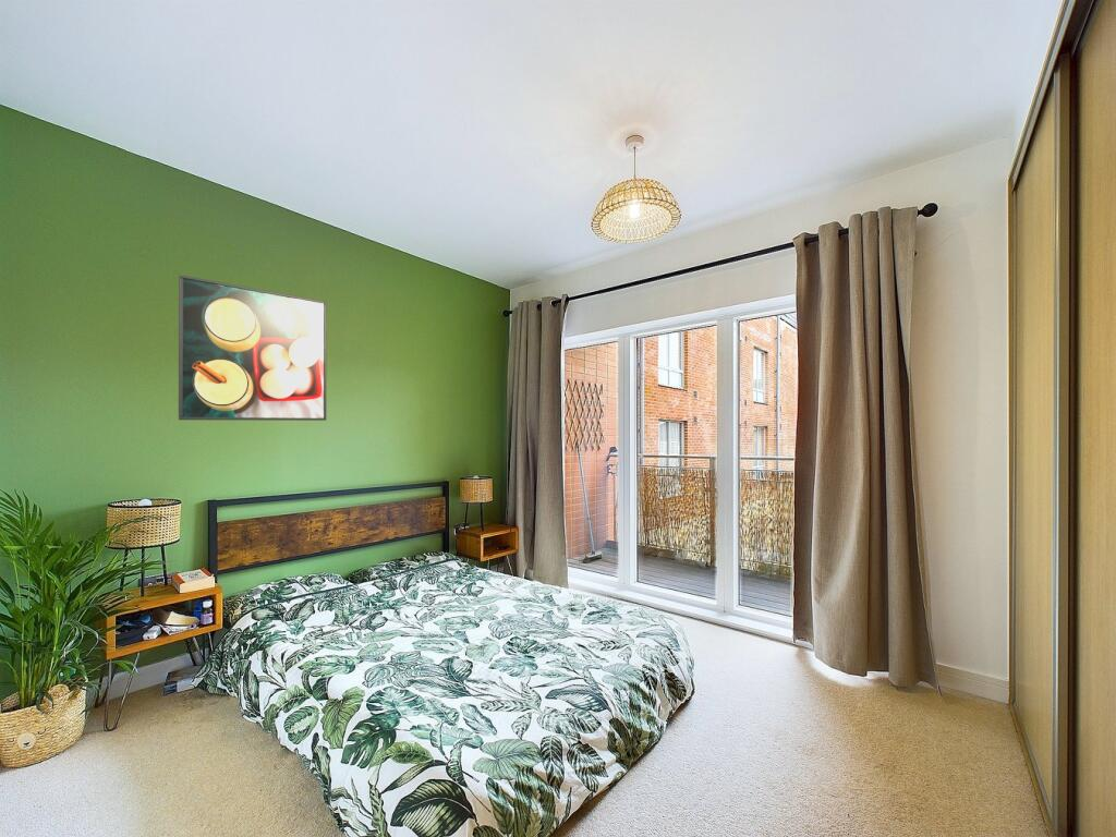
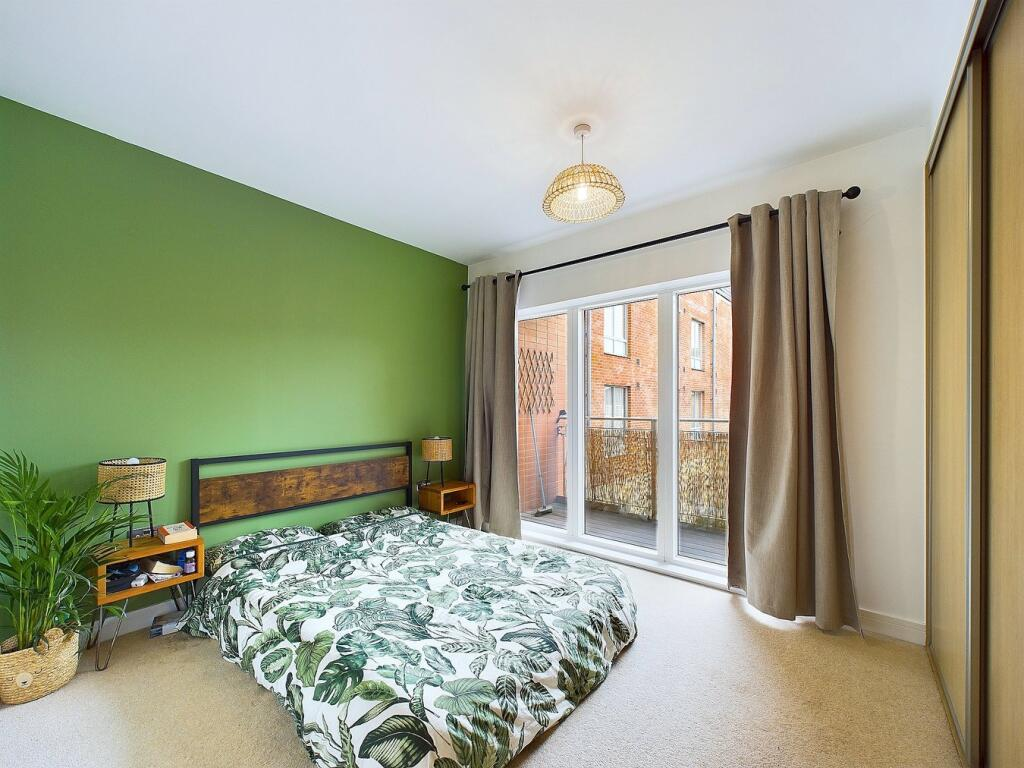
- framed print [178,274,328,422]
